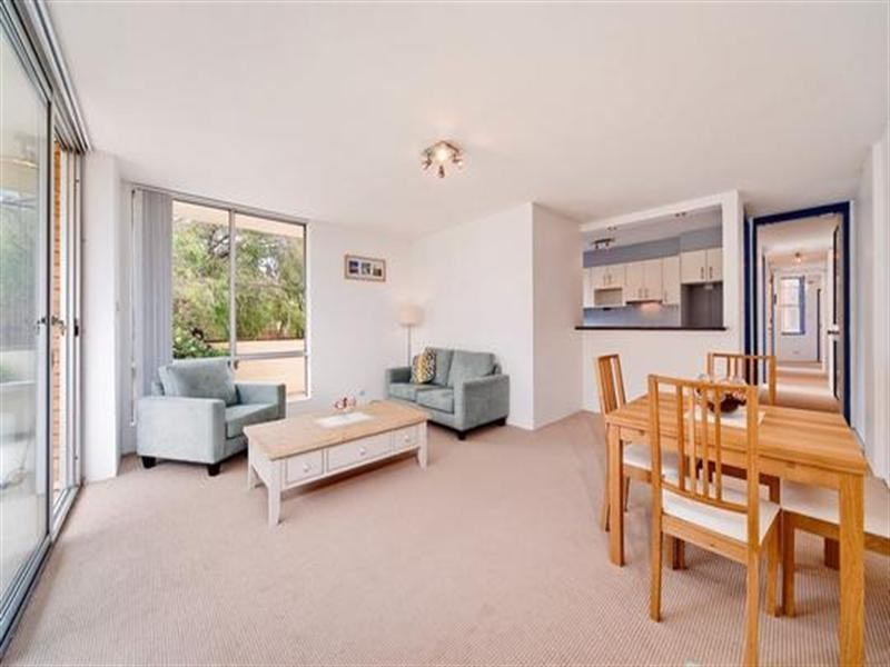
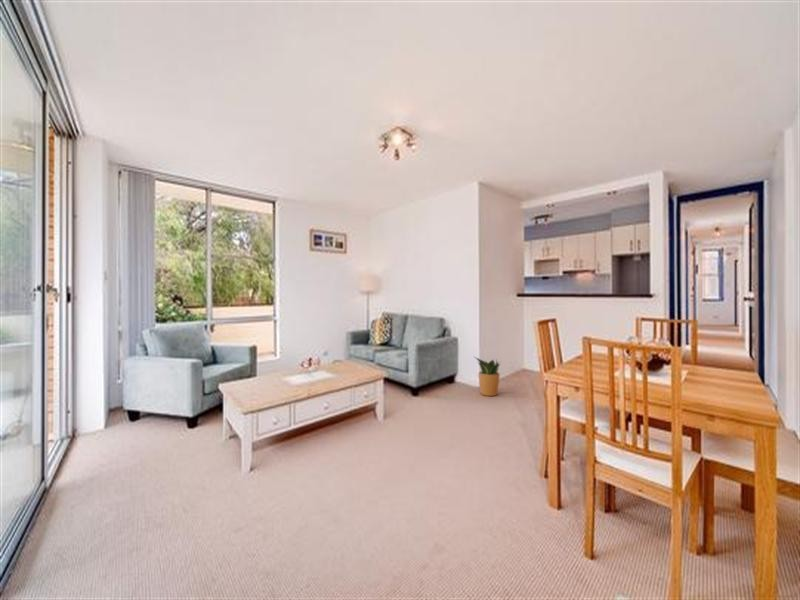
+ potted plant [472,355,501,397]
